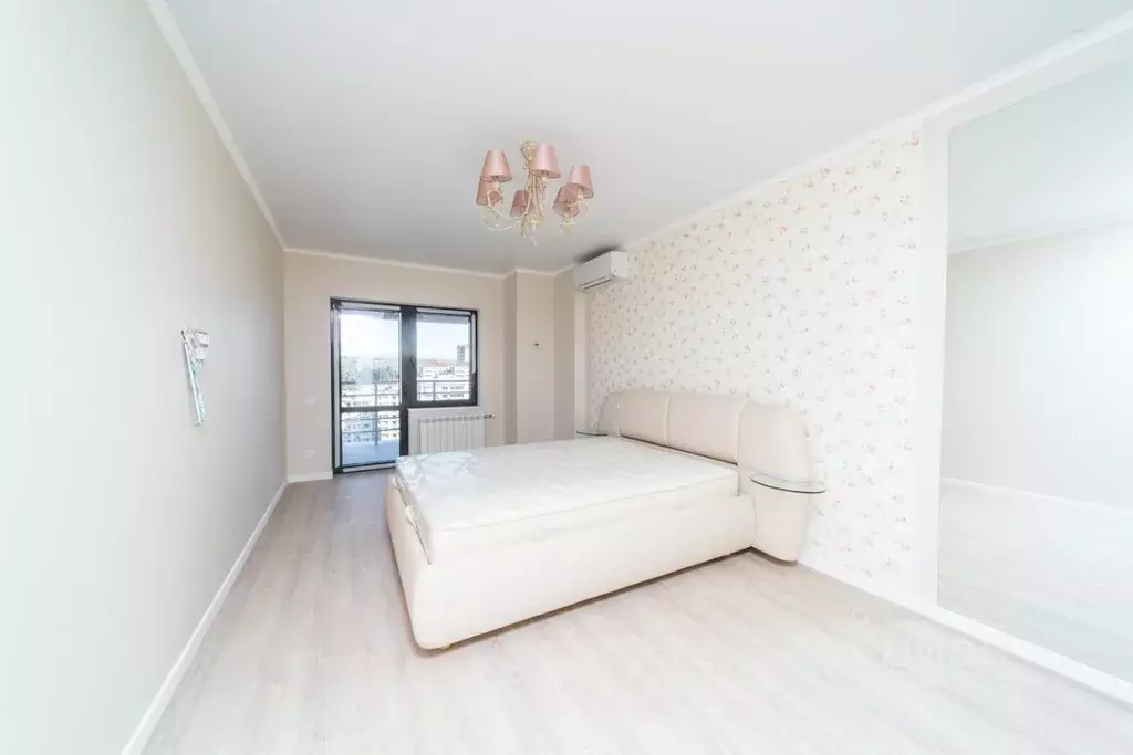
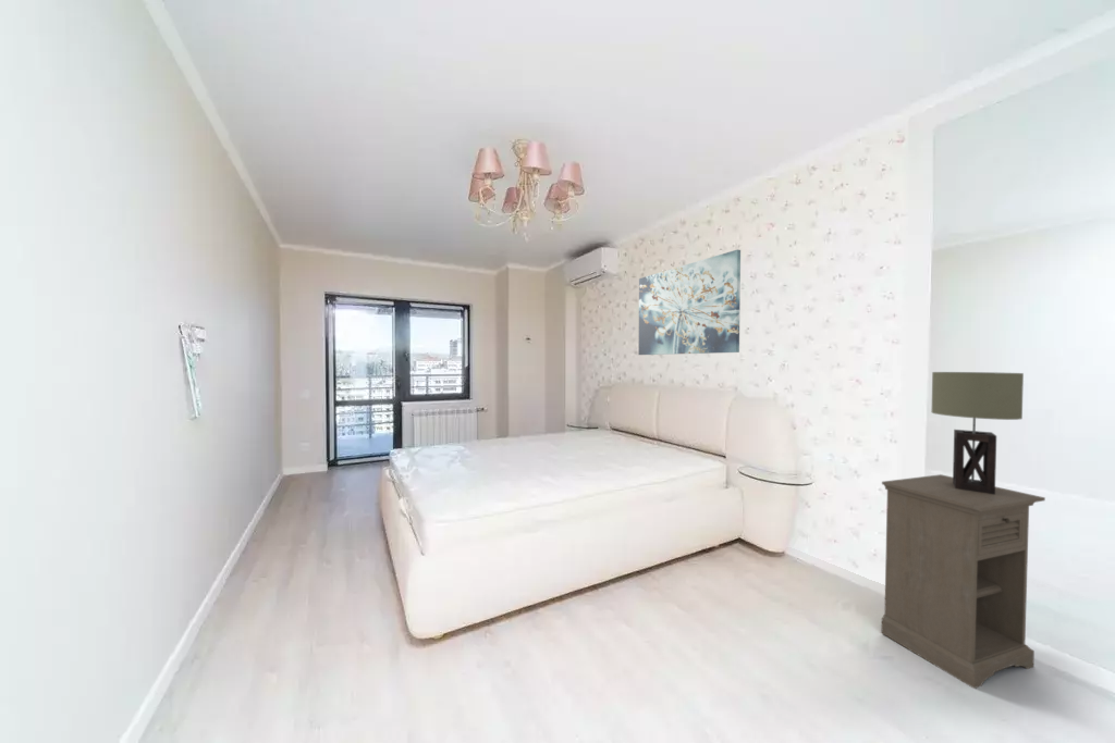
+ table lamp [931,371,1025,495]
+ wall art [637,248,742,356]
+ nightstand [880,473,1046,690]
